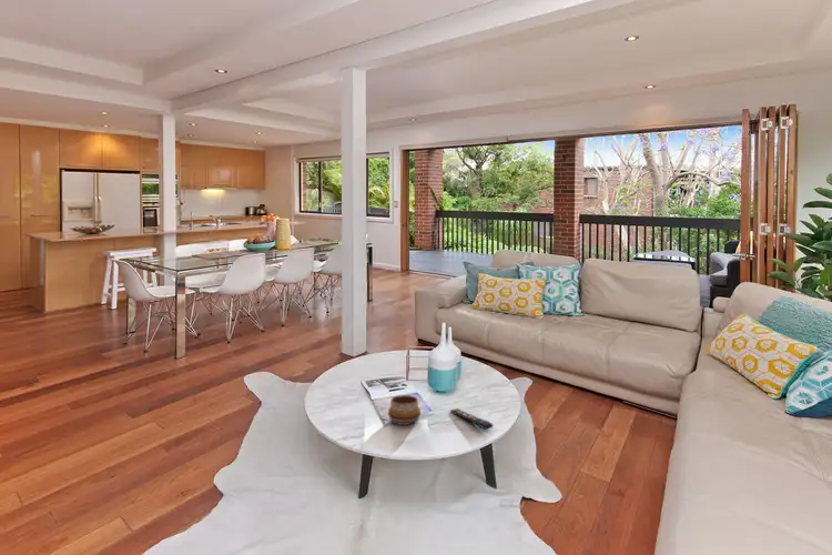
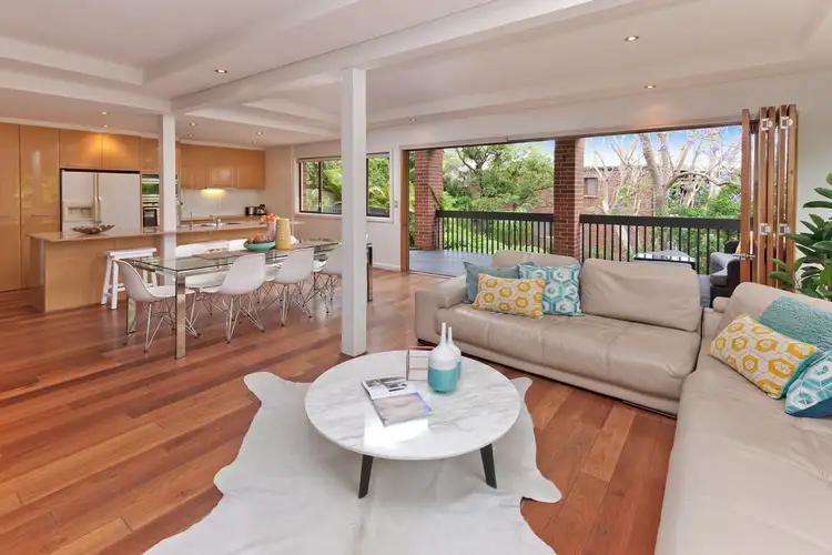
- decorative bowl [387,394,422,426]
- remote control [449,407,494,431]
